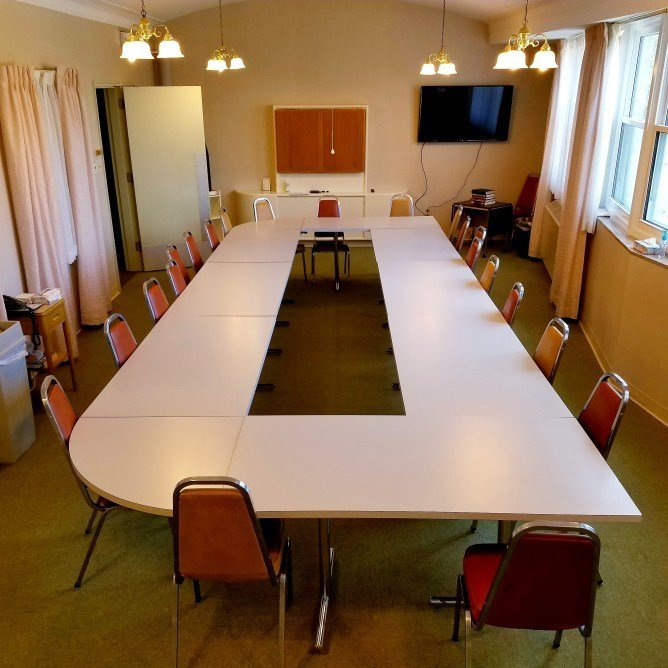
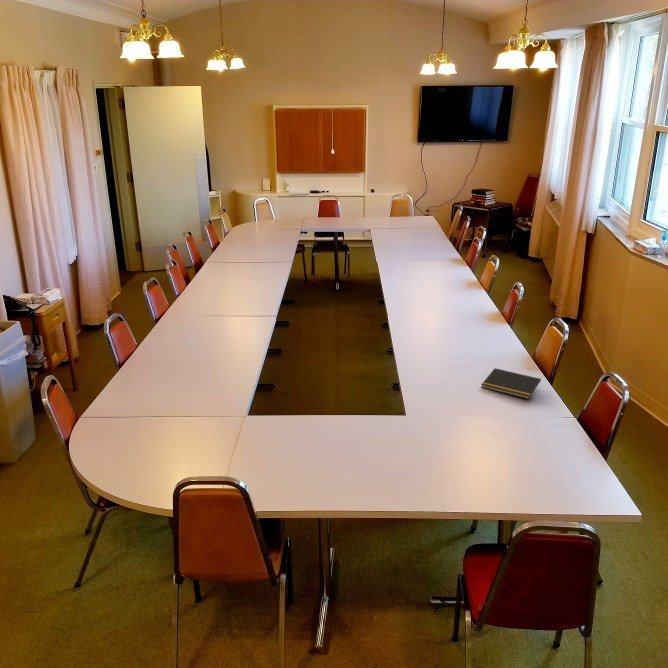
+ notepad [480,367,542,400]
